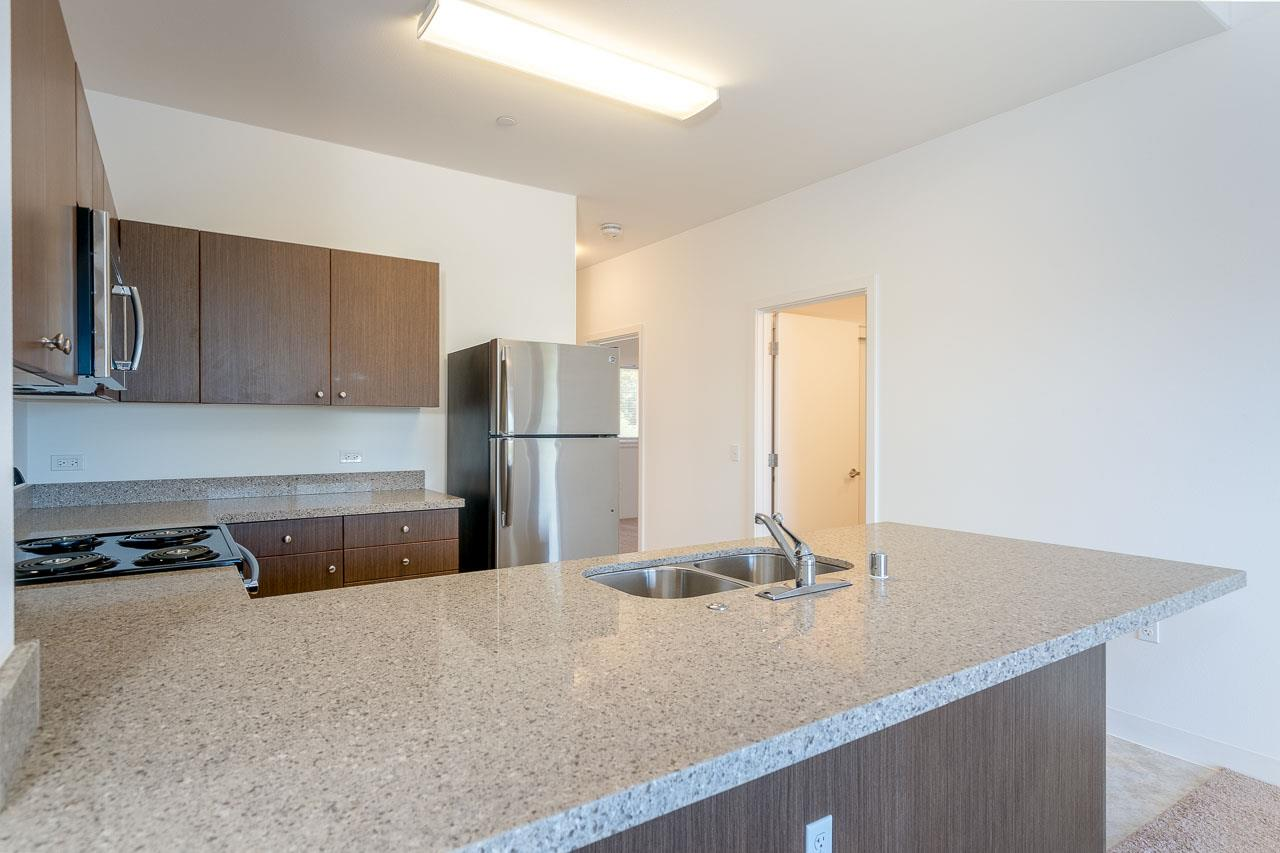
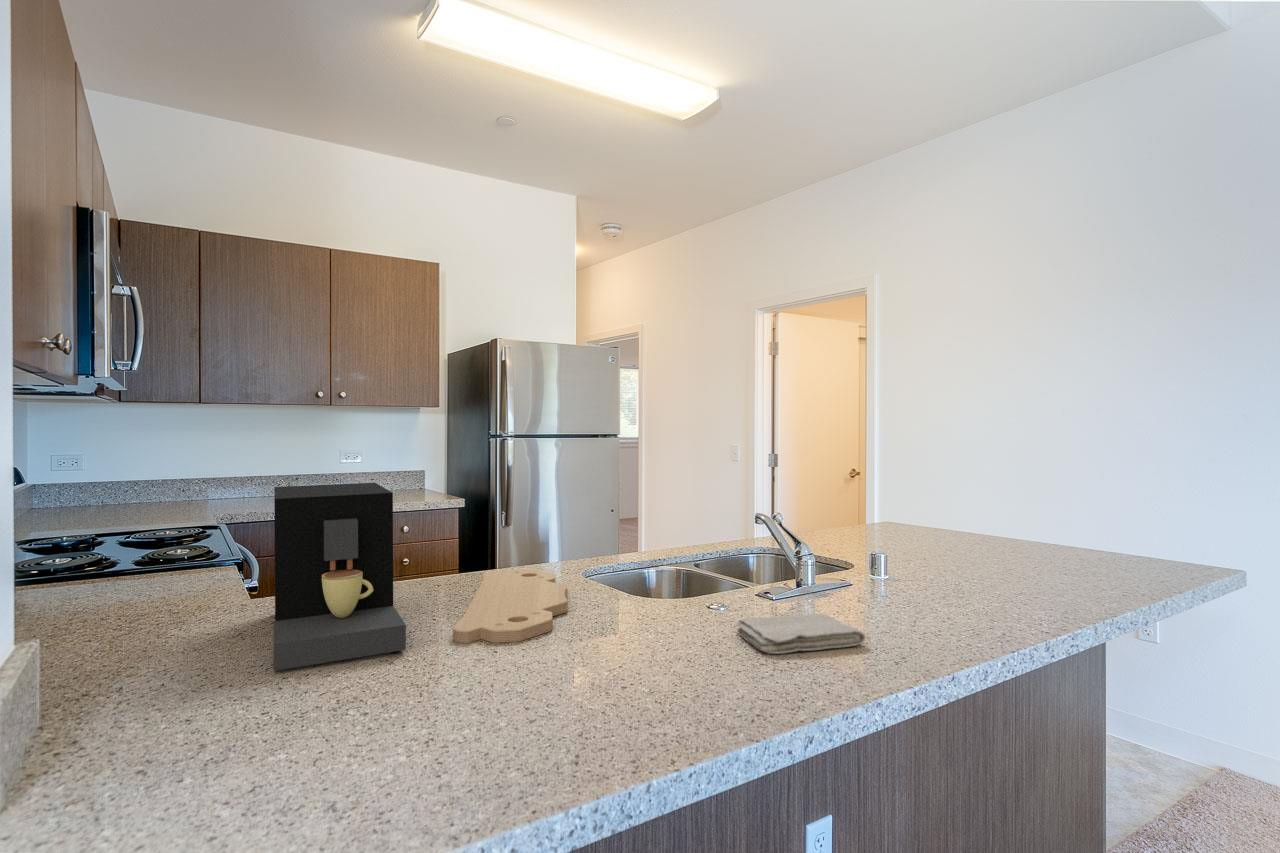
+ coffee maker [272,482,407,672]
+ washcloth [736,613,866,655]
+ cutting board [452,568,569,644]
